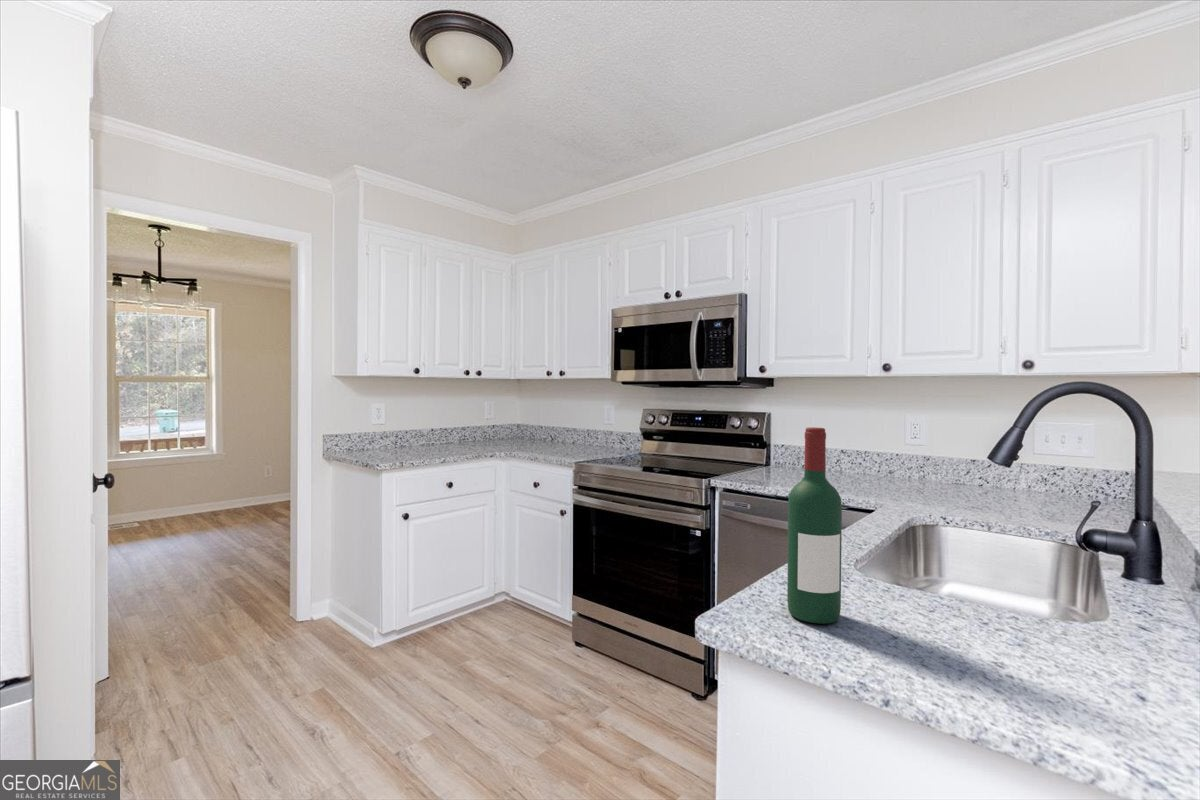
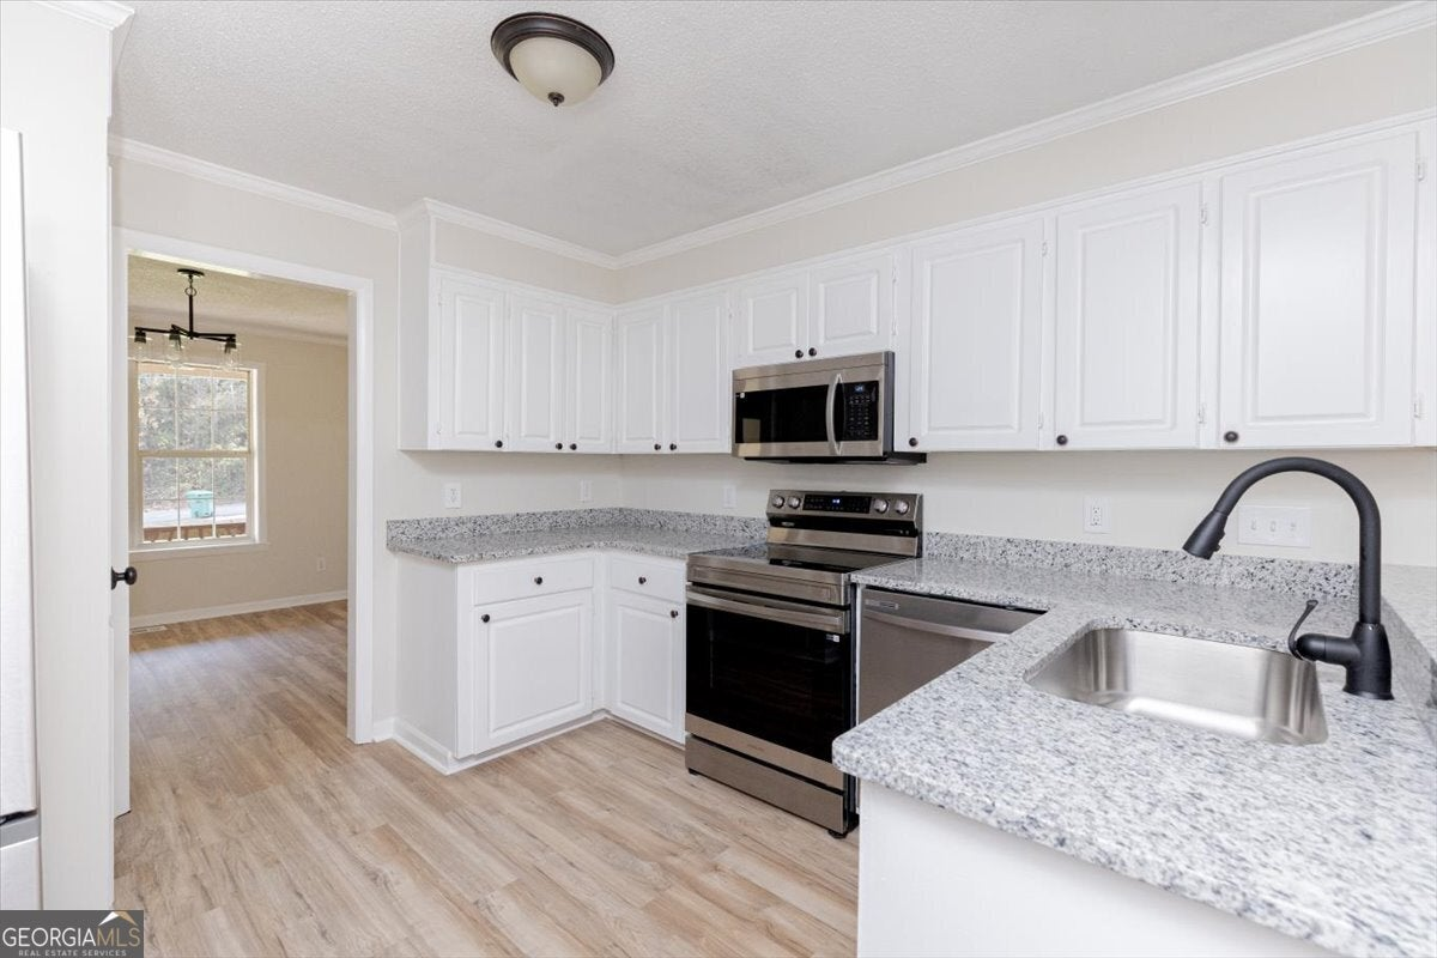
- wine bottle [786,426,843,625]
